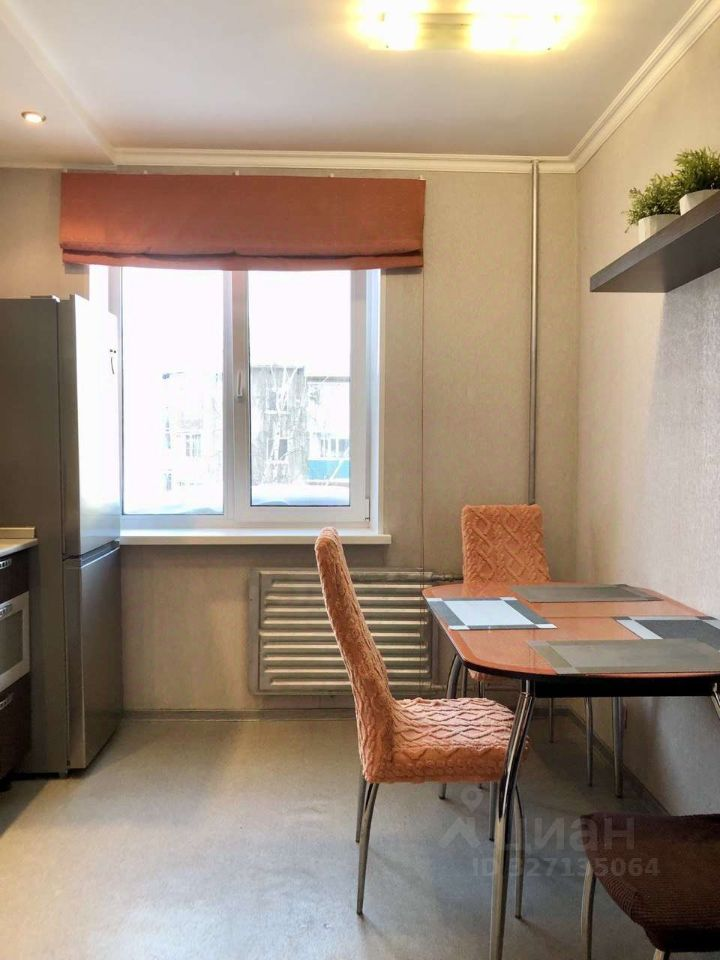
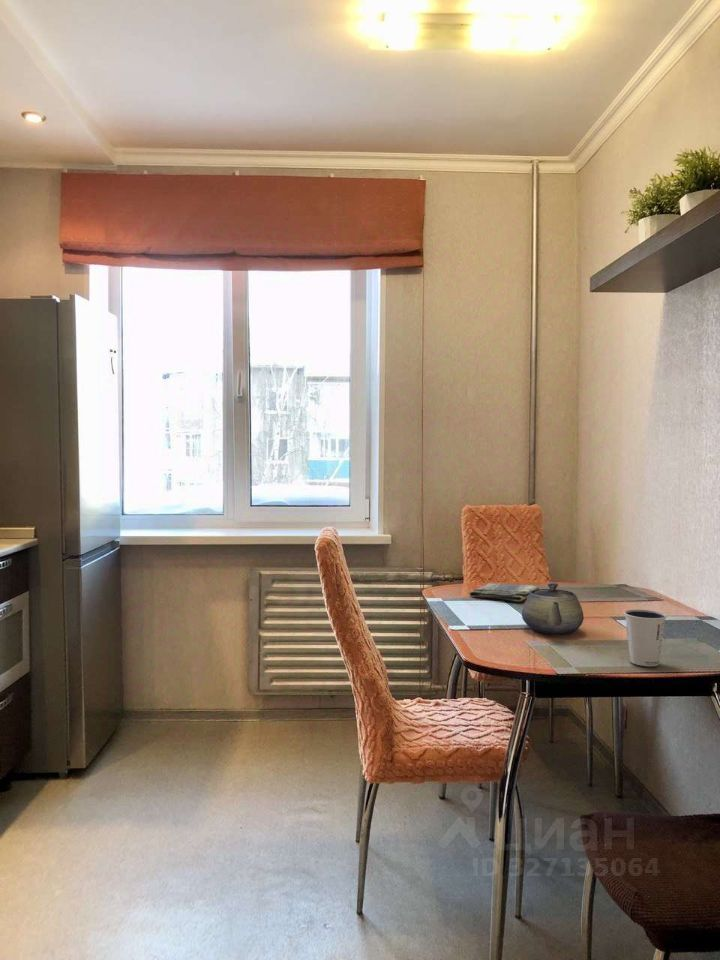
+ teapot [521,582,585,635]
+ dish towel [468,582,540,602]
+ dixie cup [623,609,667,667]
